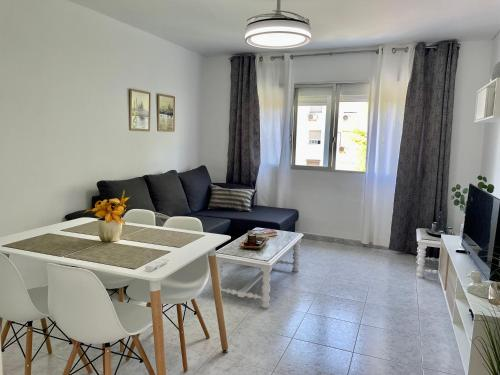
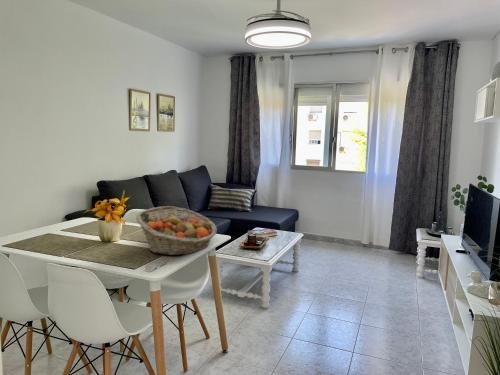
+ fruit basket [135,205,218,256]
